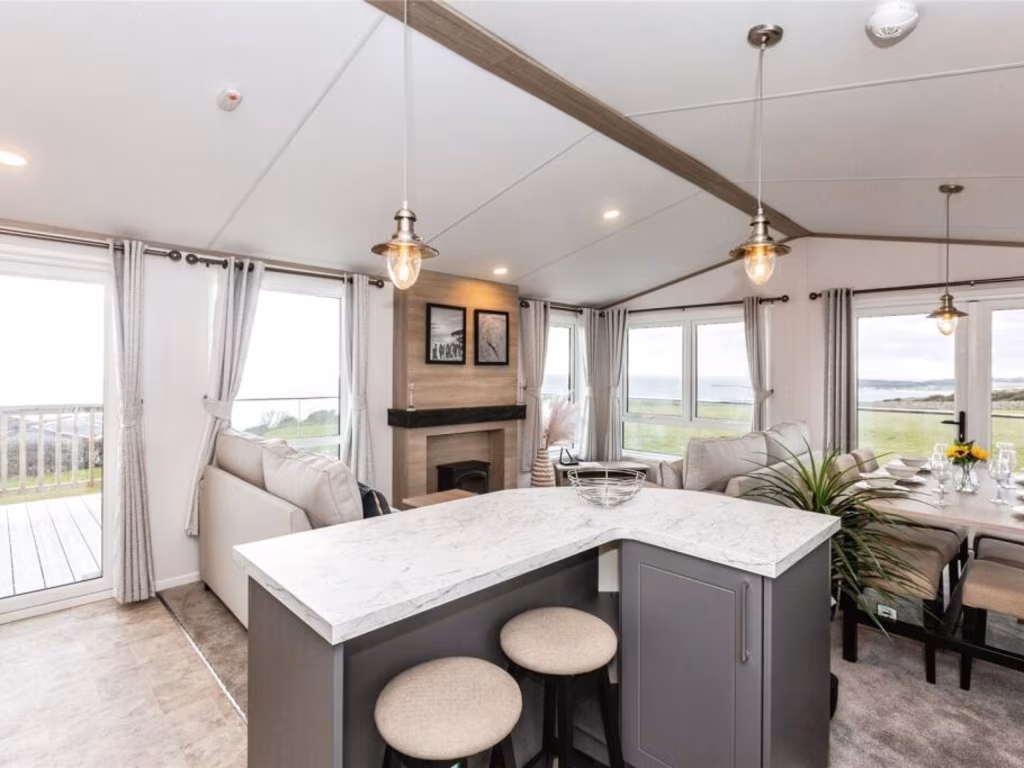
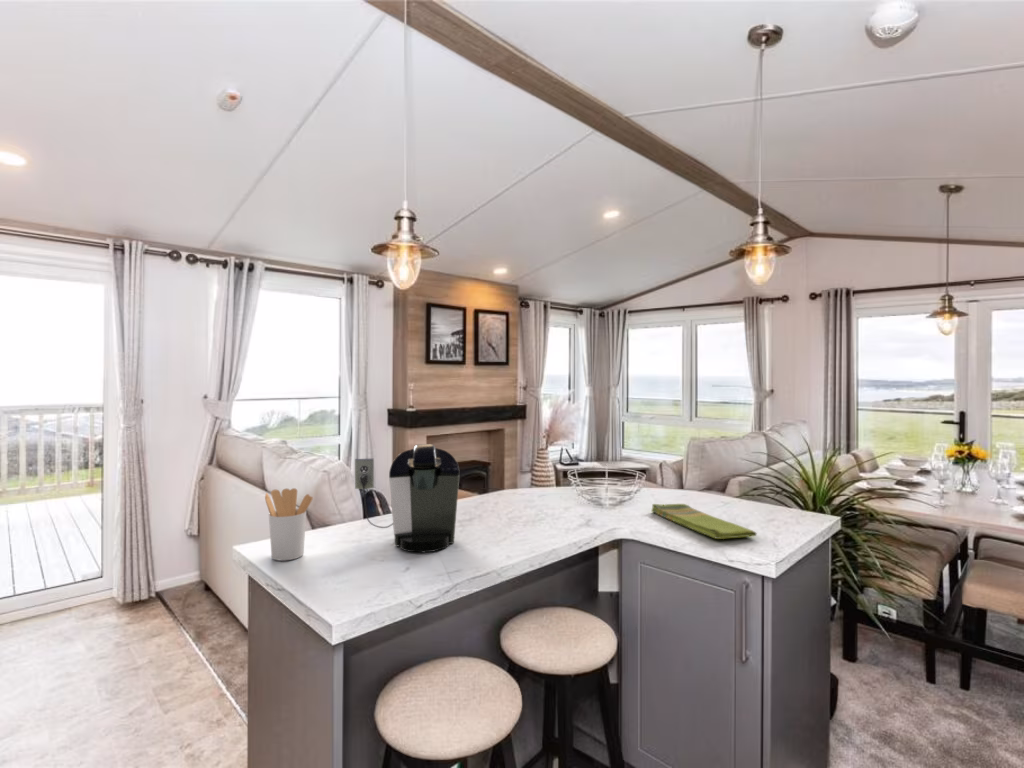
+ coffee maker [354,443,460,553]
+ utensil holder [264,487,314,562]
+ dish towel [651,503,758,540]
